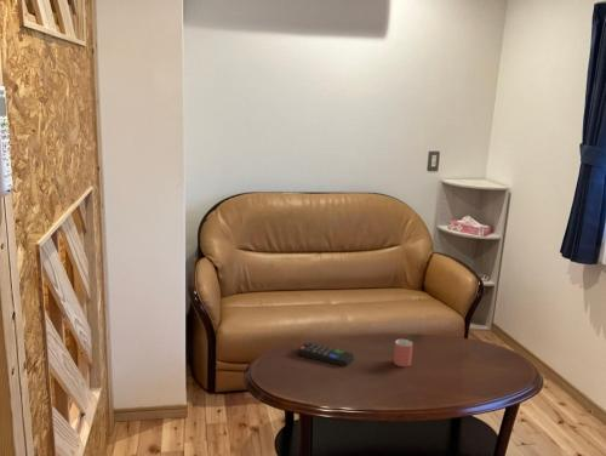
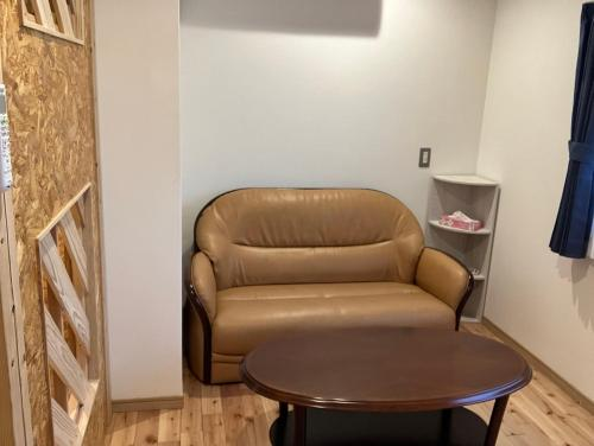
- cup [393,338,415,367]
- remote control [297,341,355,367]
